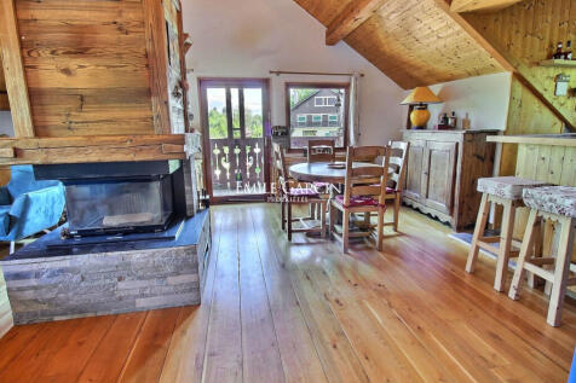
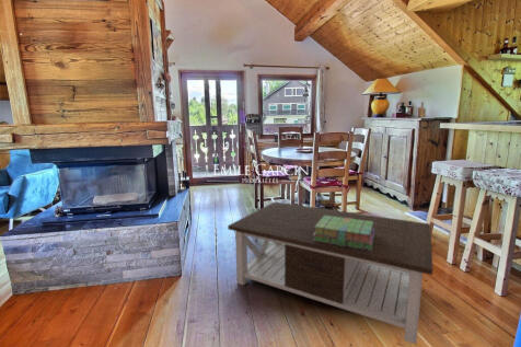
+ coffee table [227,200,433,345]
+ stack of books [313,216,374,251]
